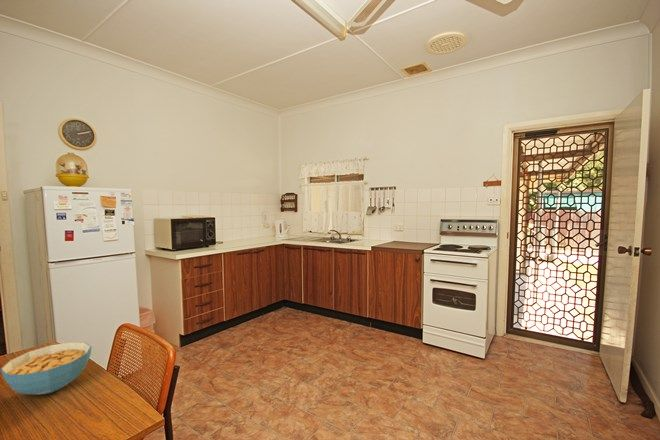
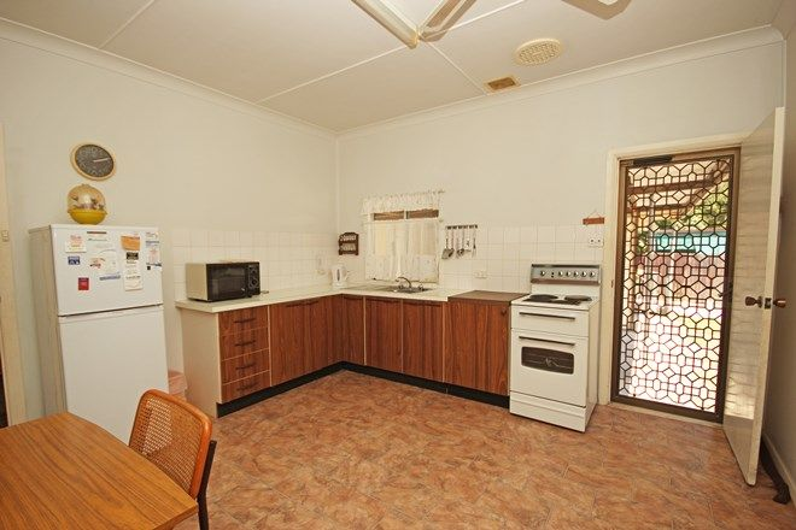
- cereal bowl [0,341,92,395]
